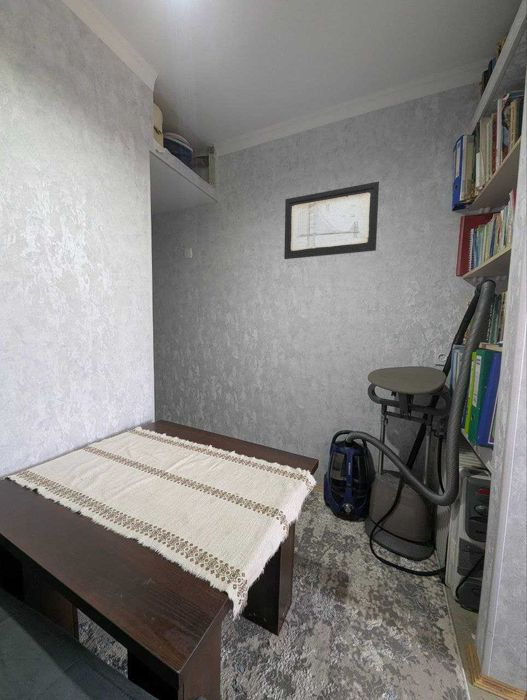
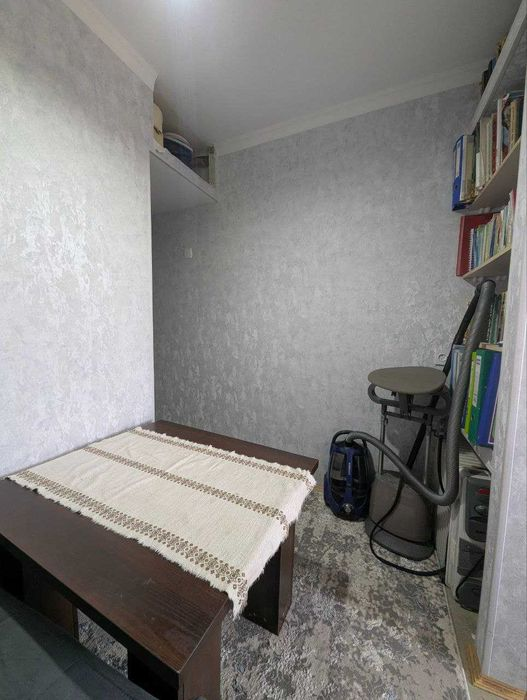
- wall art [283,180,380,260]
